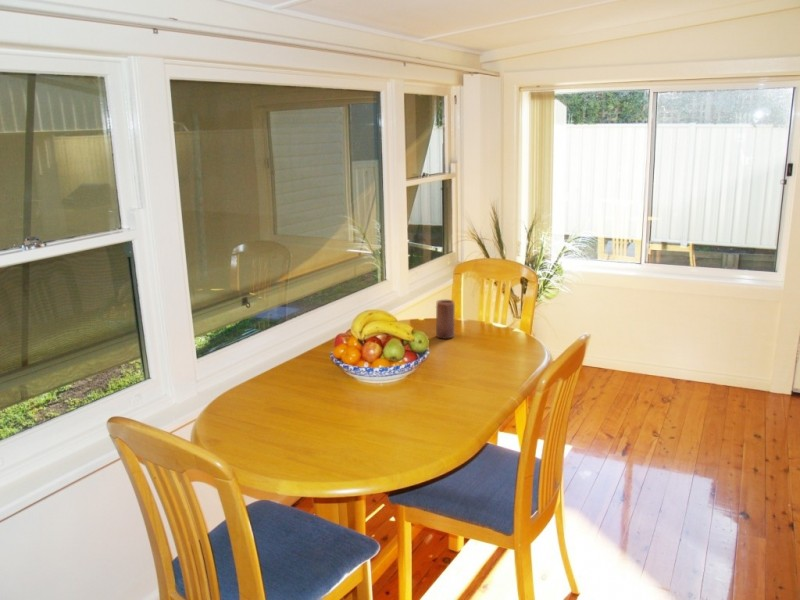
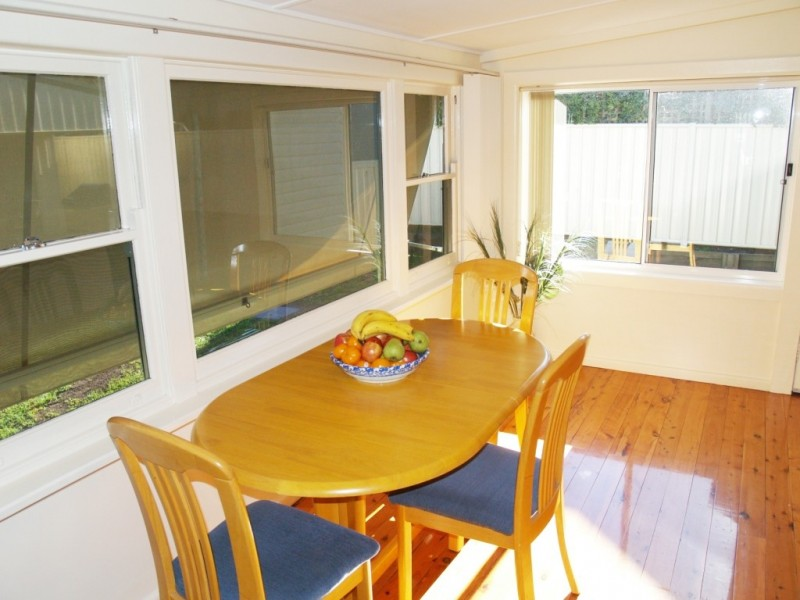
- candle [435,299,456,340]
